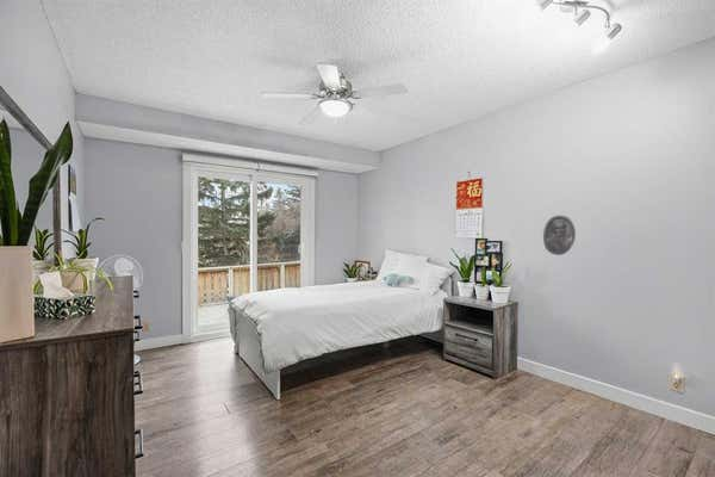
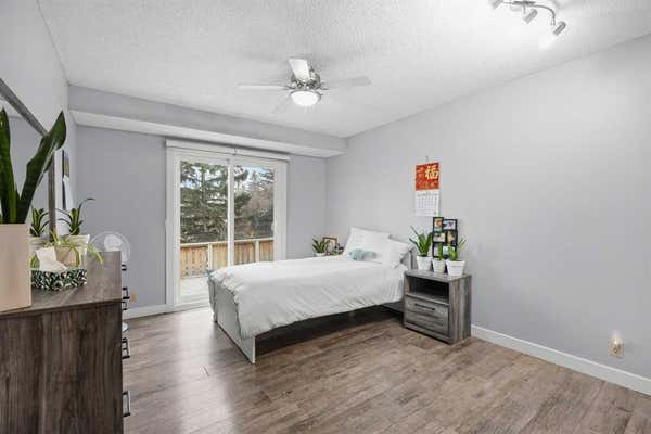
- portrait relief [542,215,577,256]
